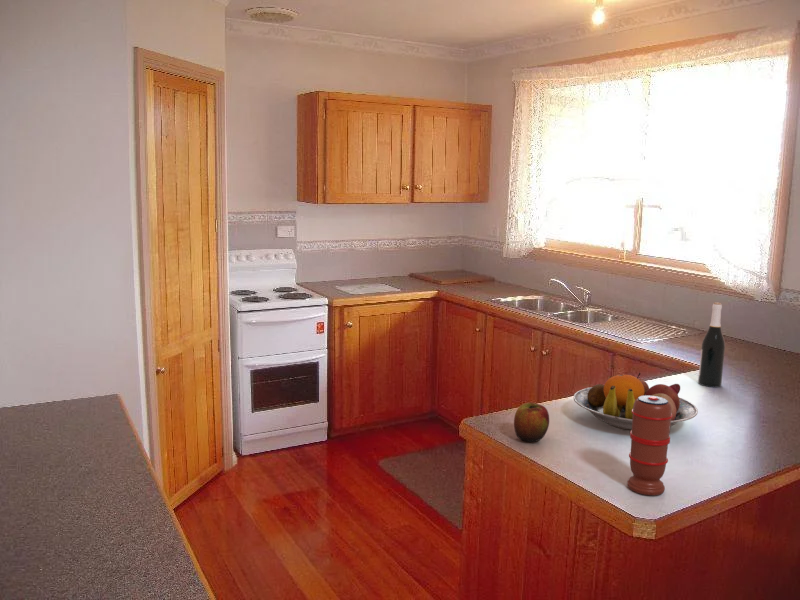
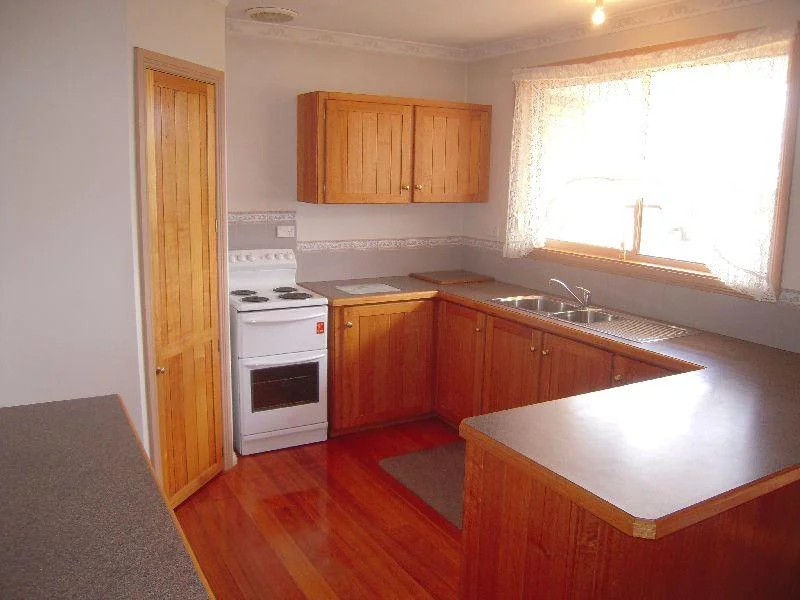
- spice grinder [626,396,673,496]
- wine bottle [697,302,726,389]
- apple [513,402,550,443]
- fruit bowl [573,372,699,431]
